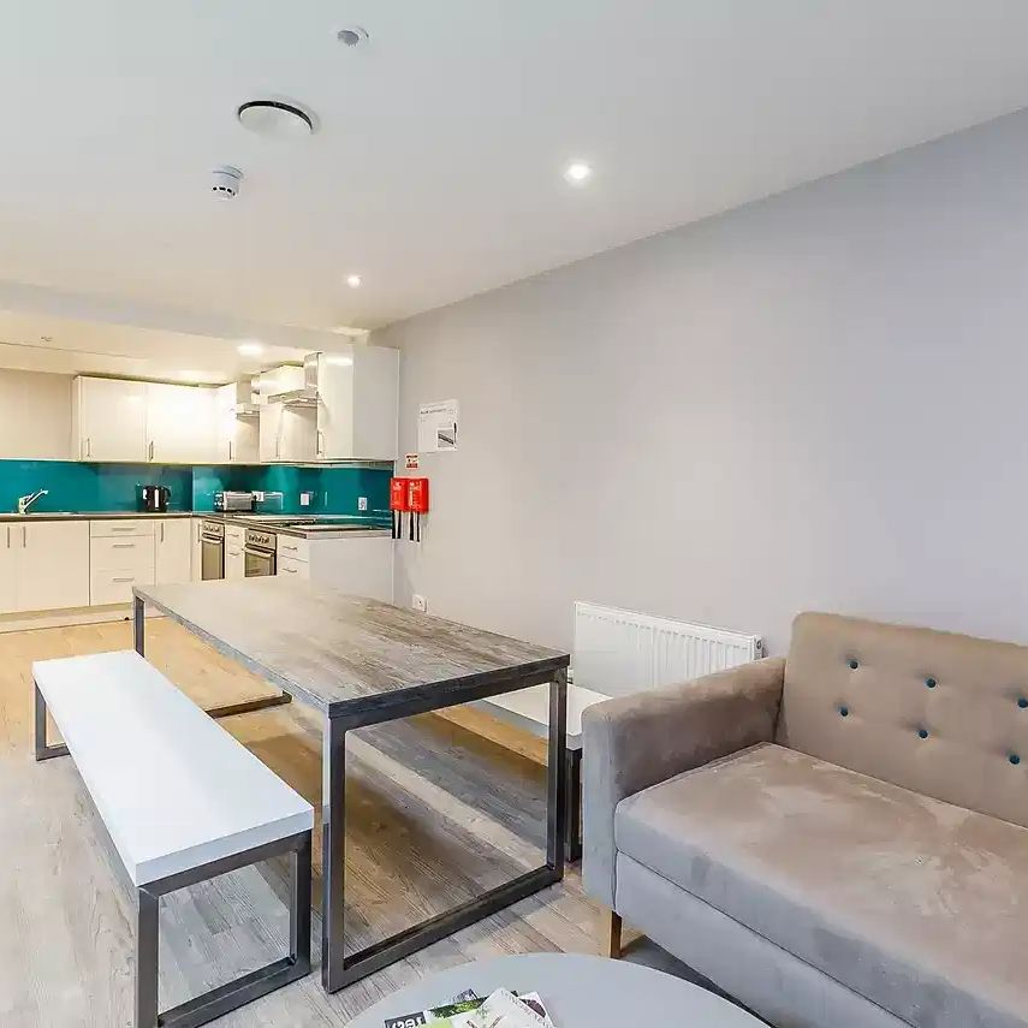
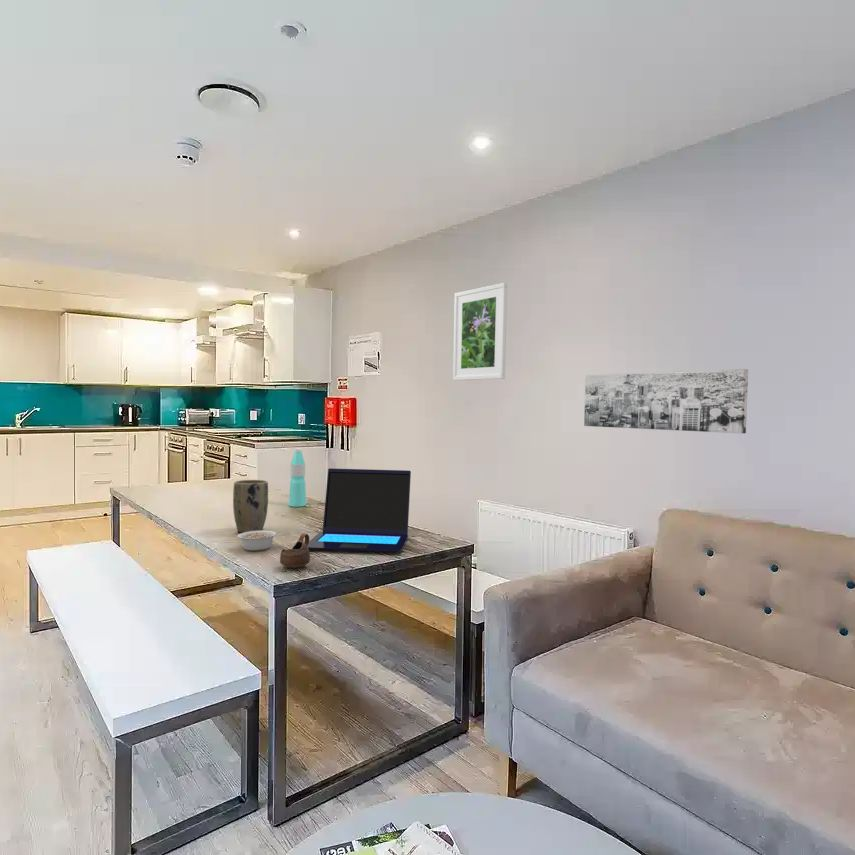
+ water bottle [288,448,307,508]
+ plant pot [232,479,269,534]
+ laptop [307,467,412,554]
+ cup [279,533,311,569]
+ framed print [452,282,508,381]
+ wall art [583,368,749,434]
+ legume [236,530,284,552]
